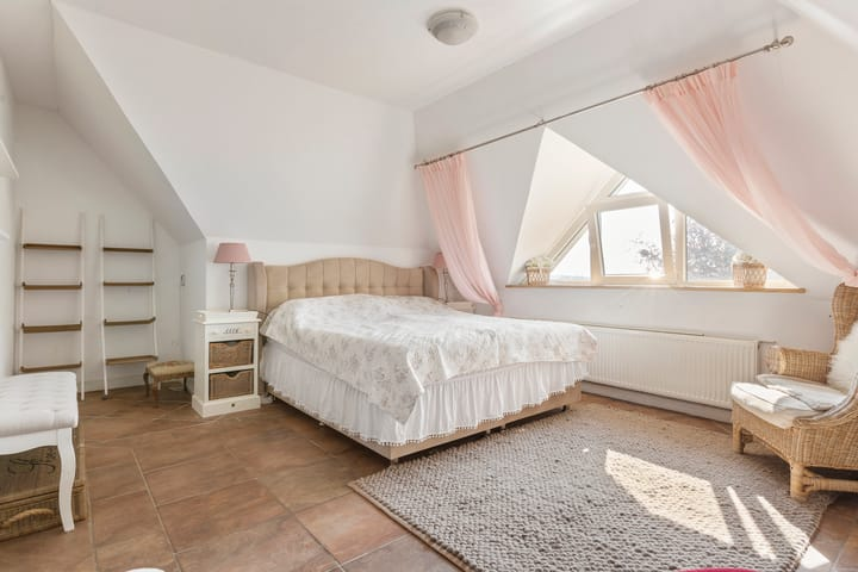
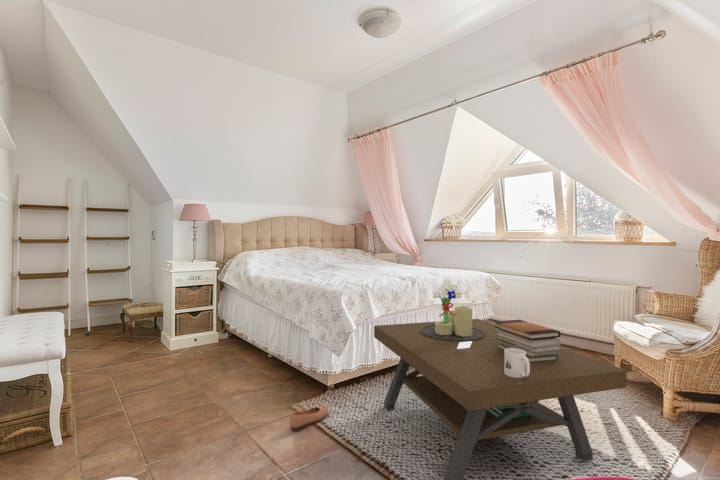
+ coffee table [373,305,628,480]
+ shoe [289,405,329,432]
+ bouquet [431,278,472,349]
+ book stack [493,319,562,363]
+ mug [504,348,530,378]
